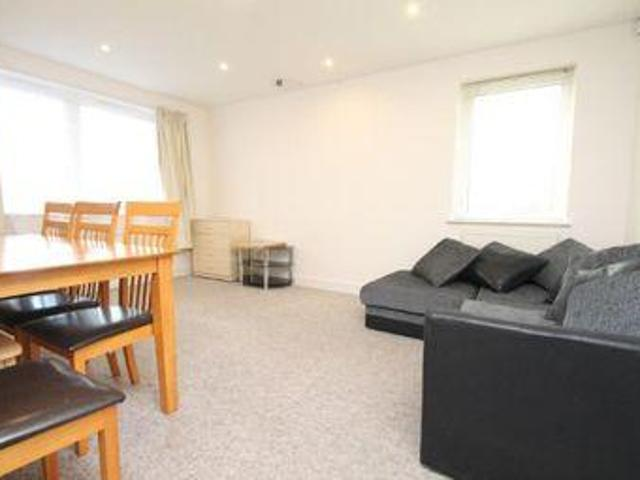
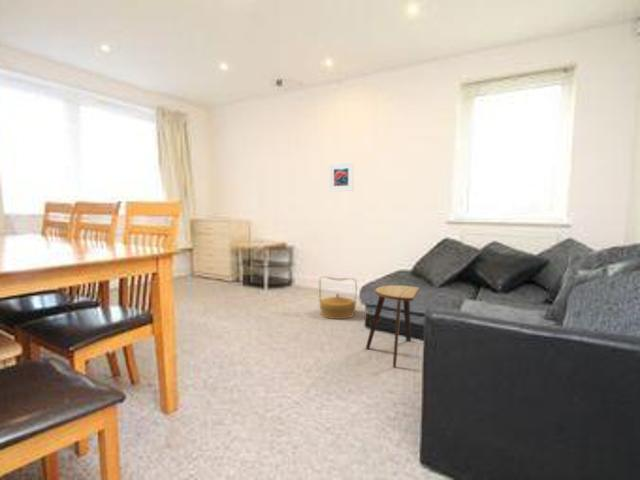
+ stool [365,284,420,368]
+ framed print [328,162,355,192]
+ basket [318,275,358,320]
